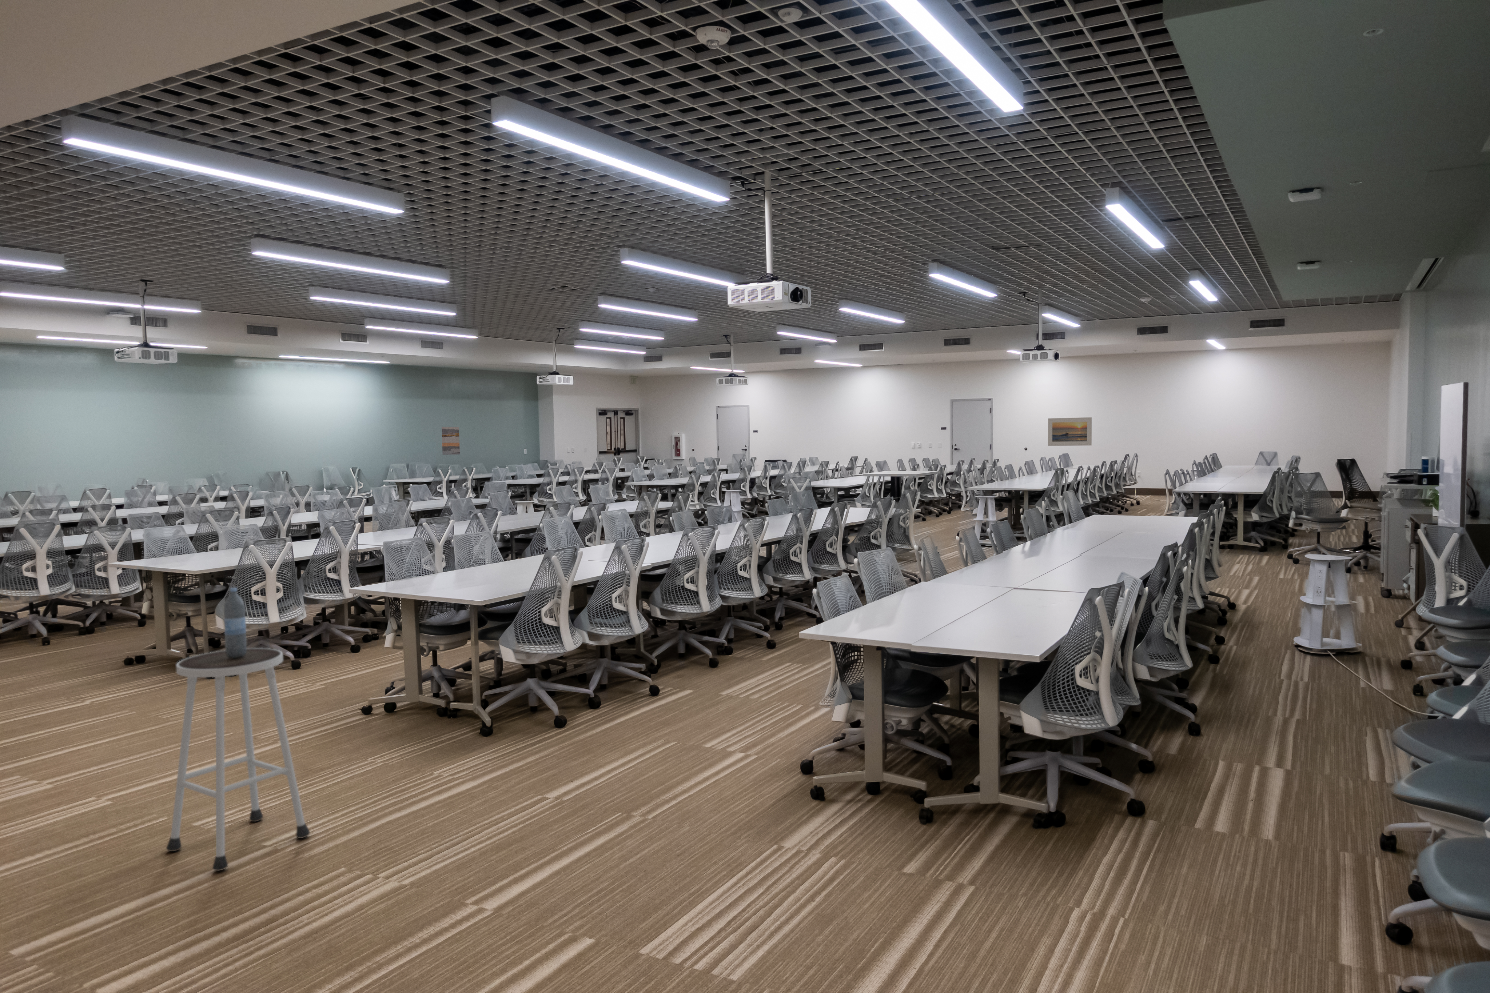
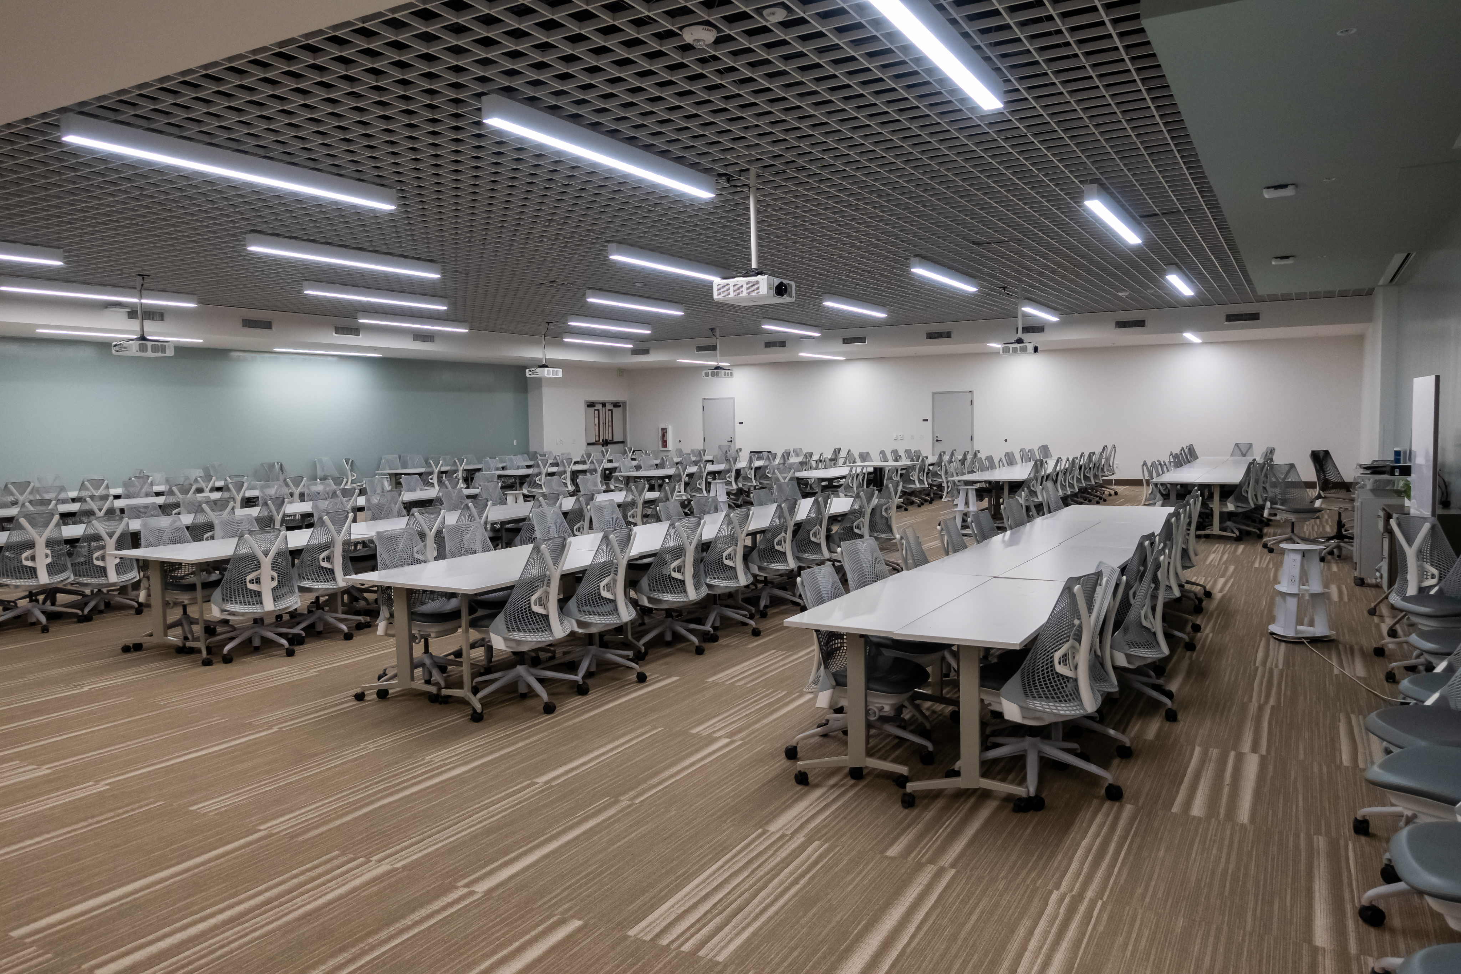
- stool [166,647,310,871]
- water bottle [223,587,247,658]
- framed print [1048,417,1092,447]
- wall art [441,427,460,455]
